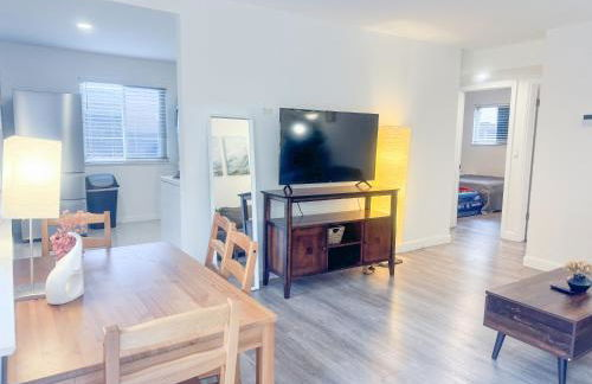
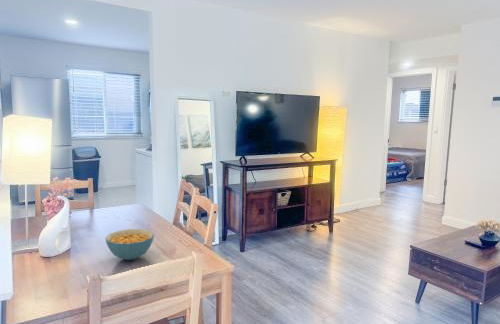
+ cereal bowl [105,228,155,261]
